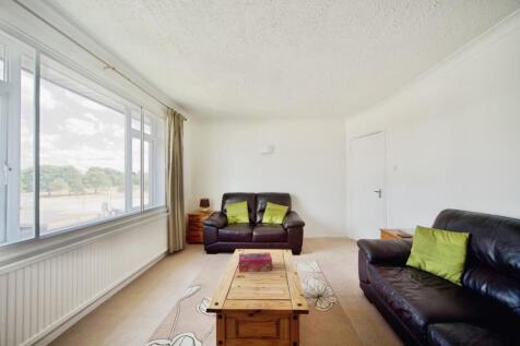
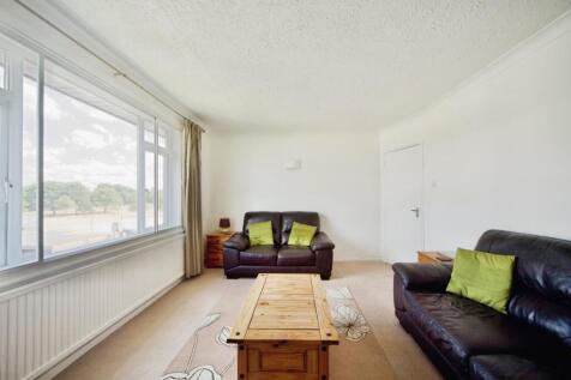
- tissue box [238,252,273,273]
